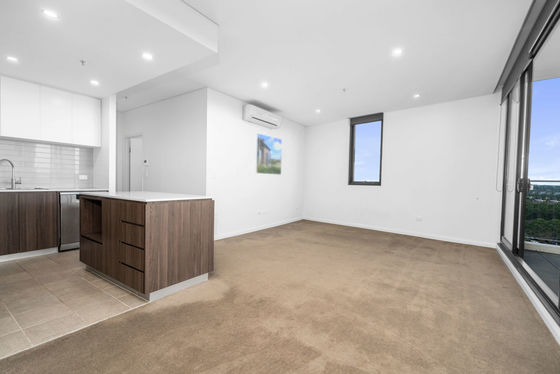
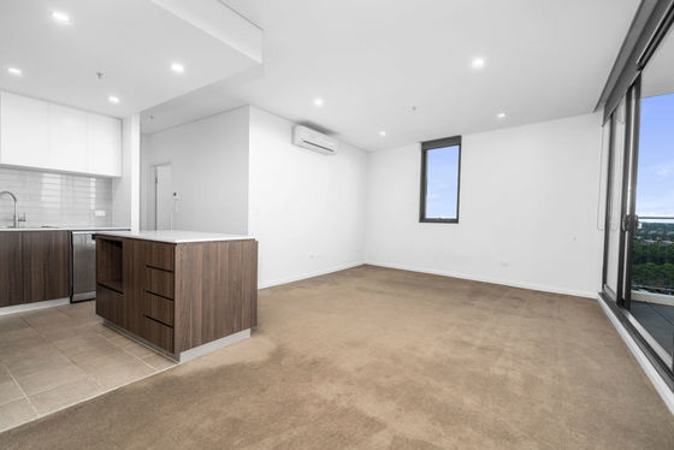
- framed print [254,132,283,176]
